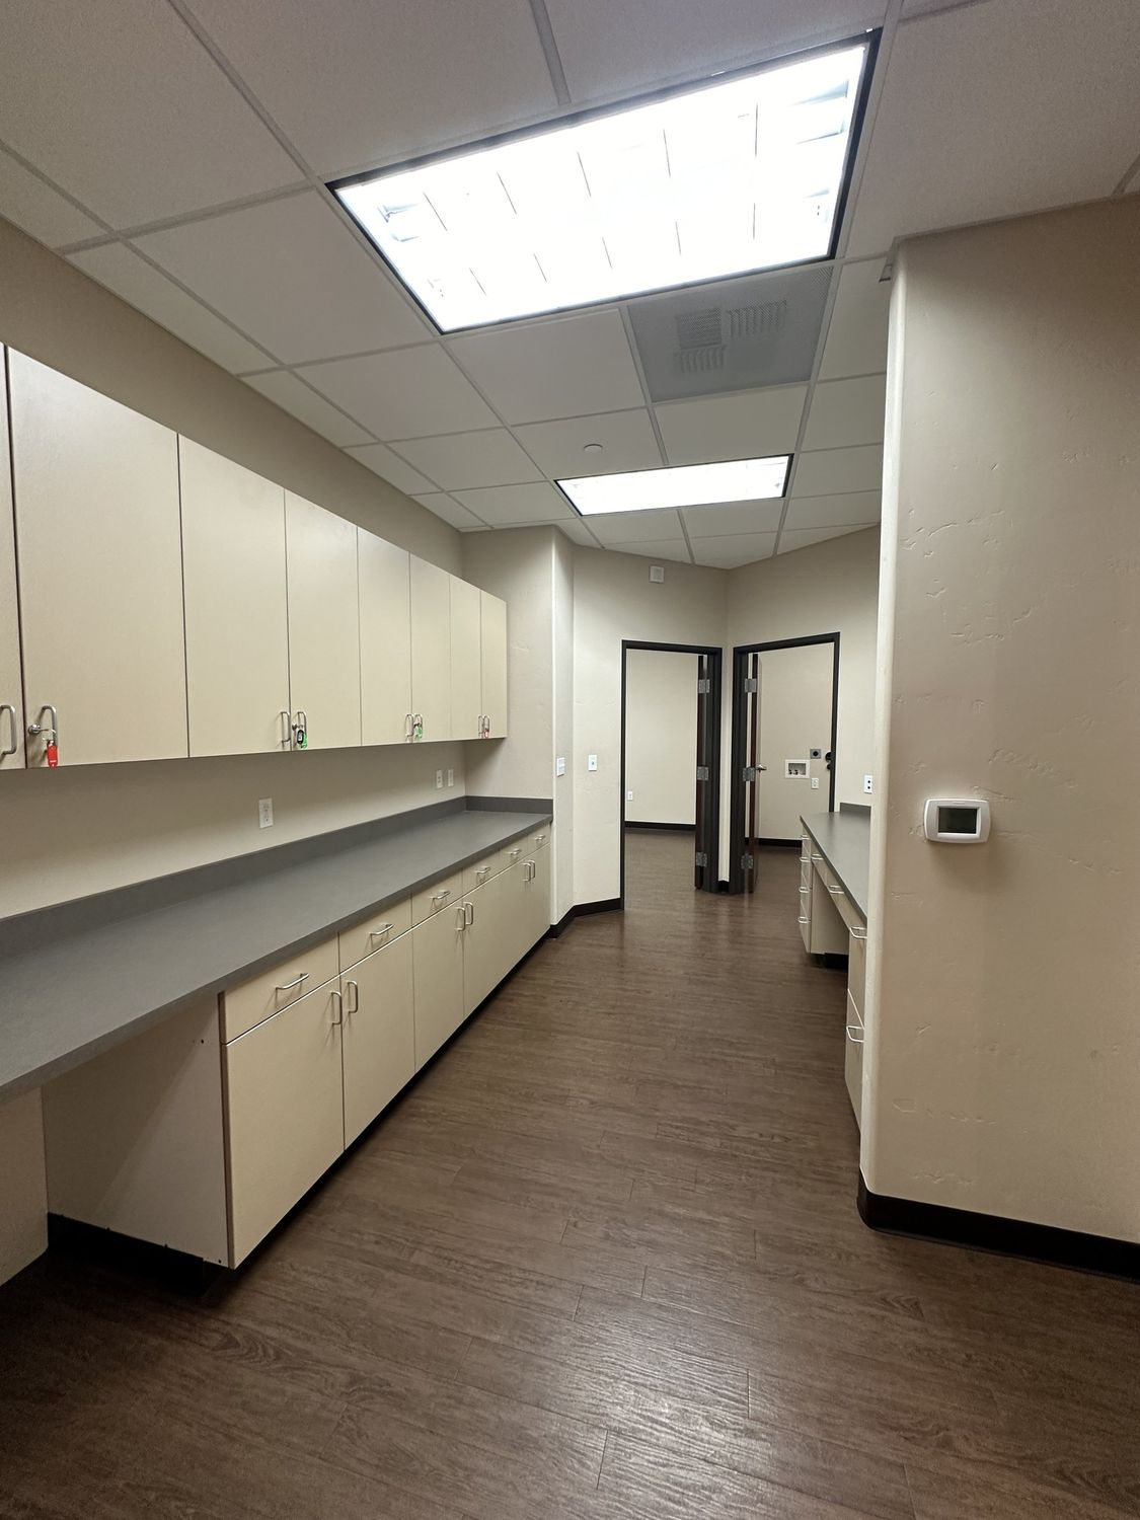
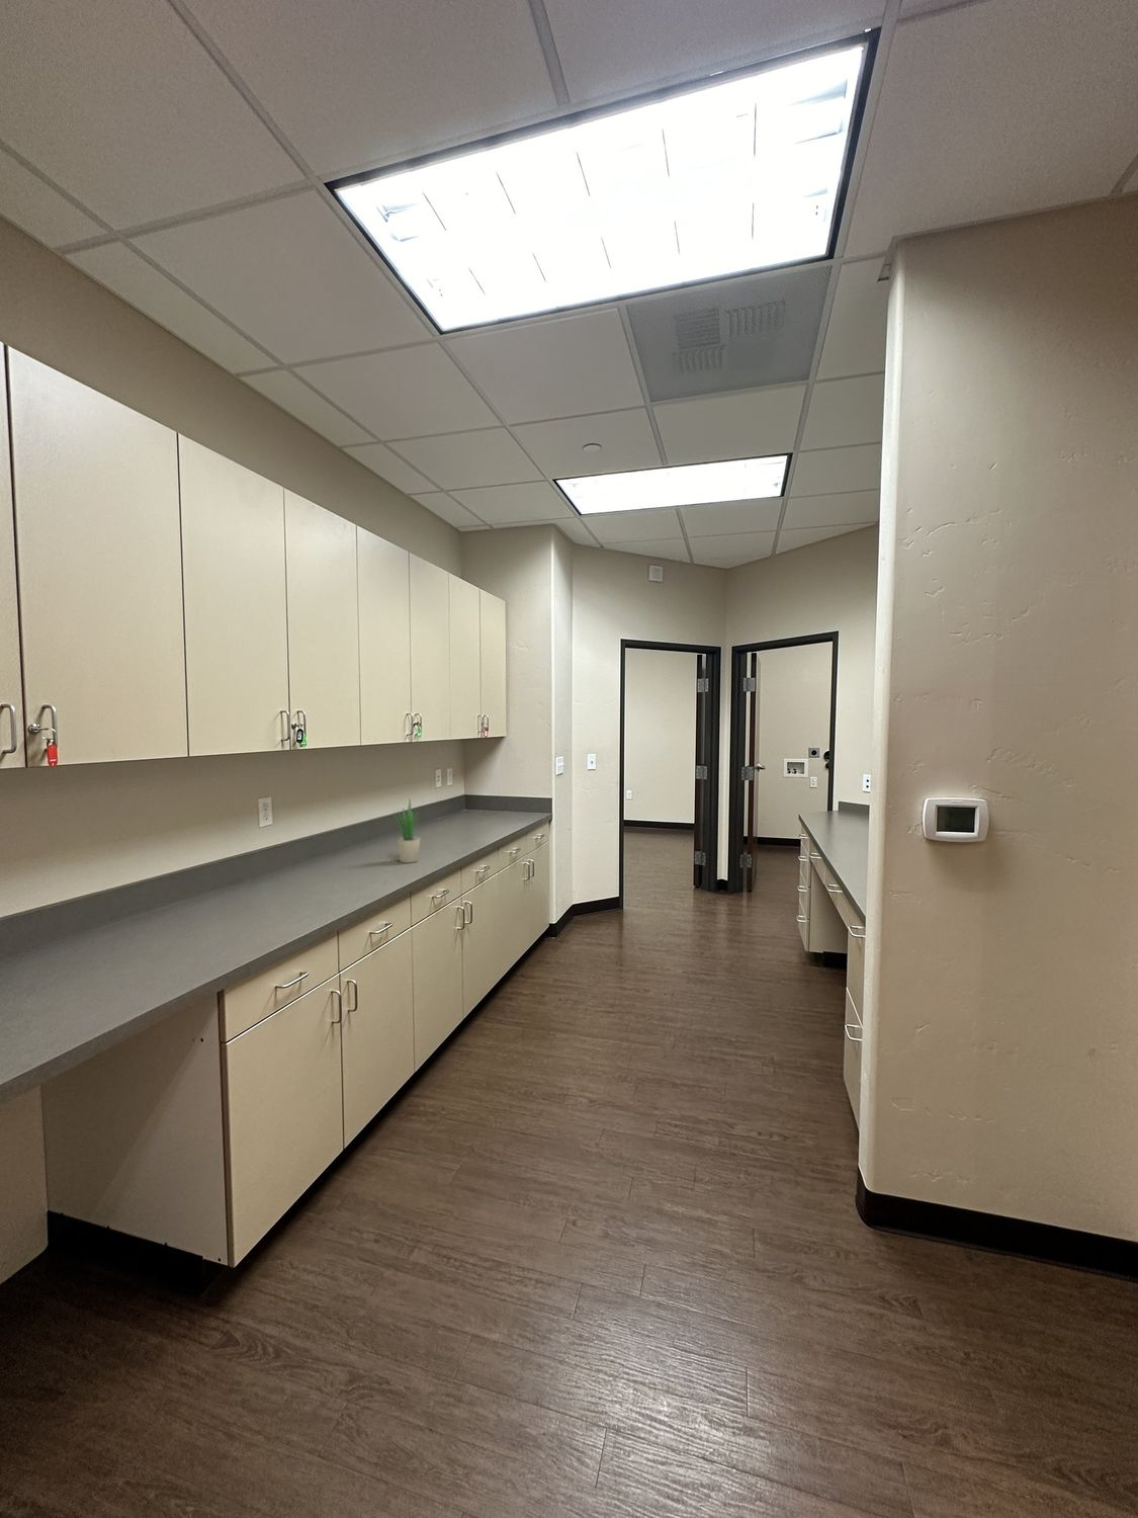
+ potted plant [392,798,421,864]
